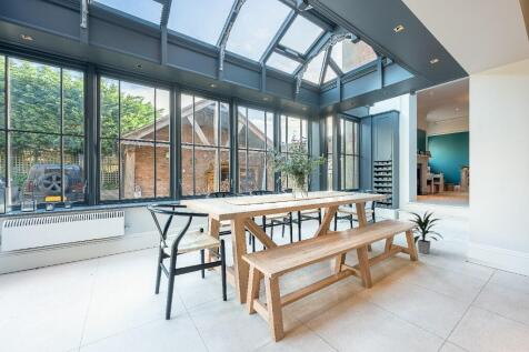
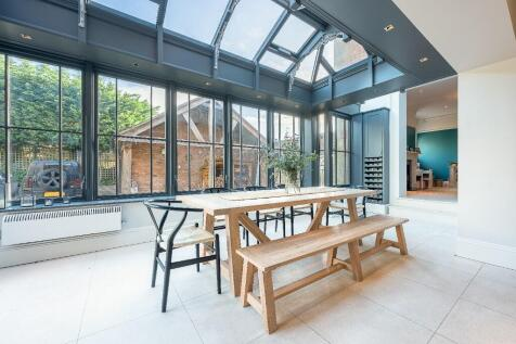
- indoor plant [407,210,443,255]
